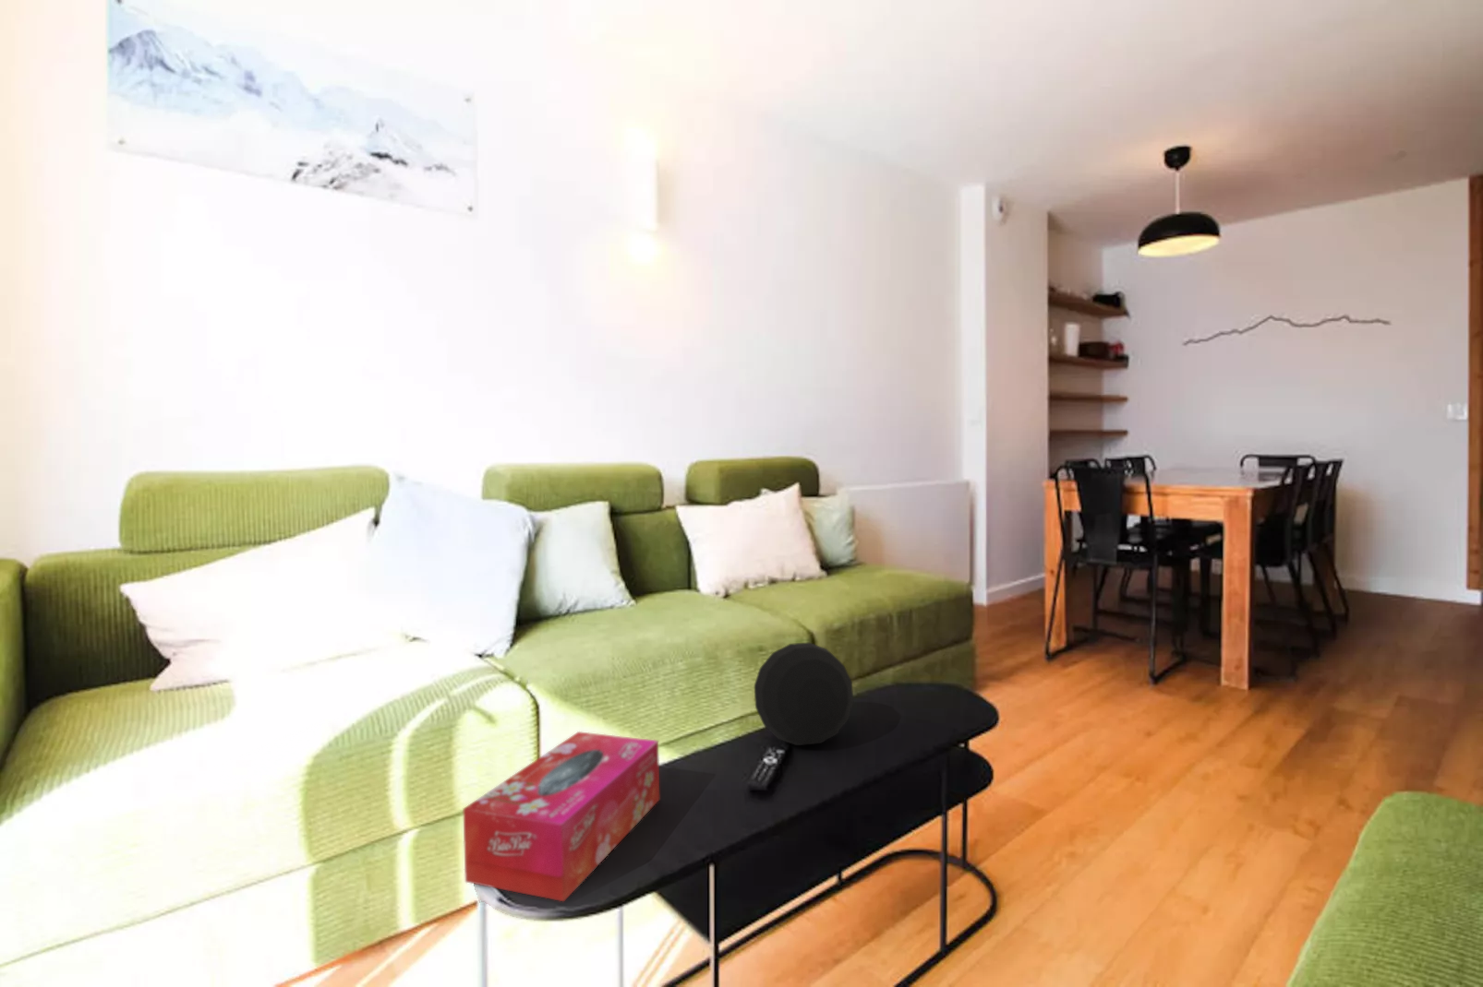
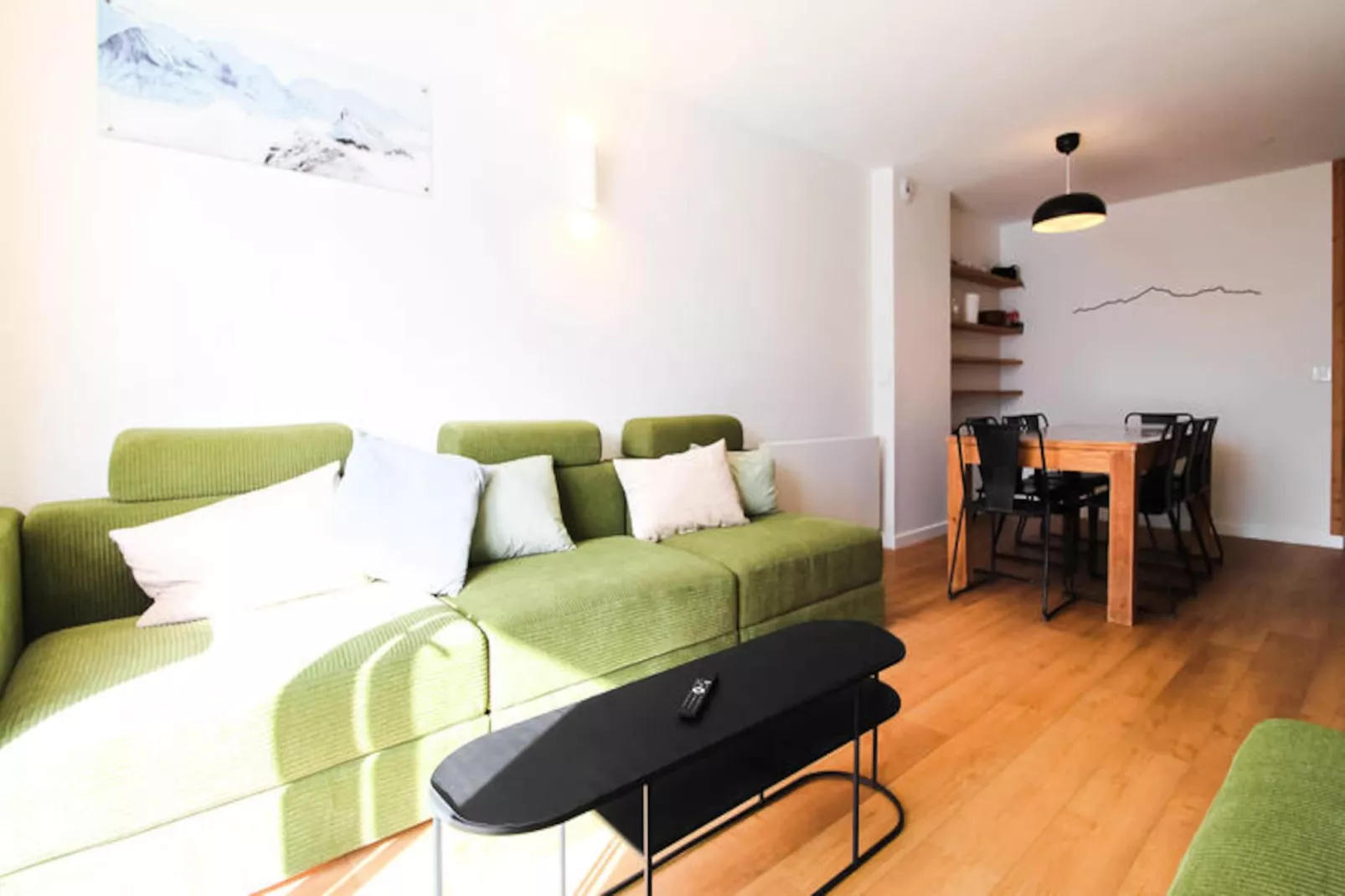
- tissue box [462,730,660,902]
- decorative orb [753,642,855,746]
